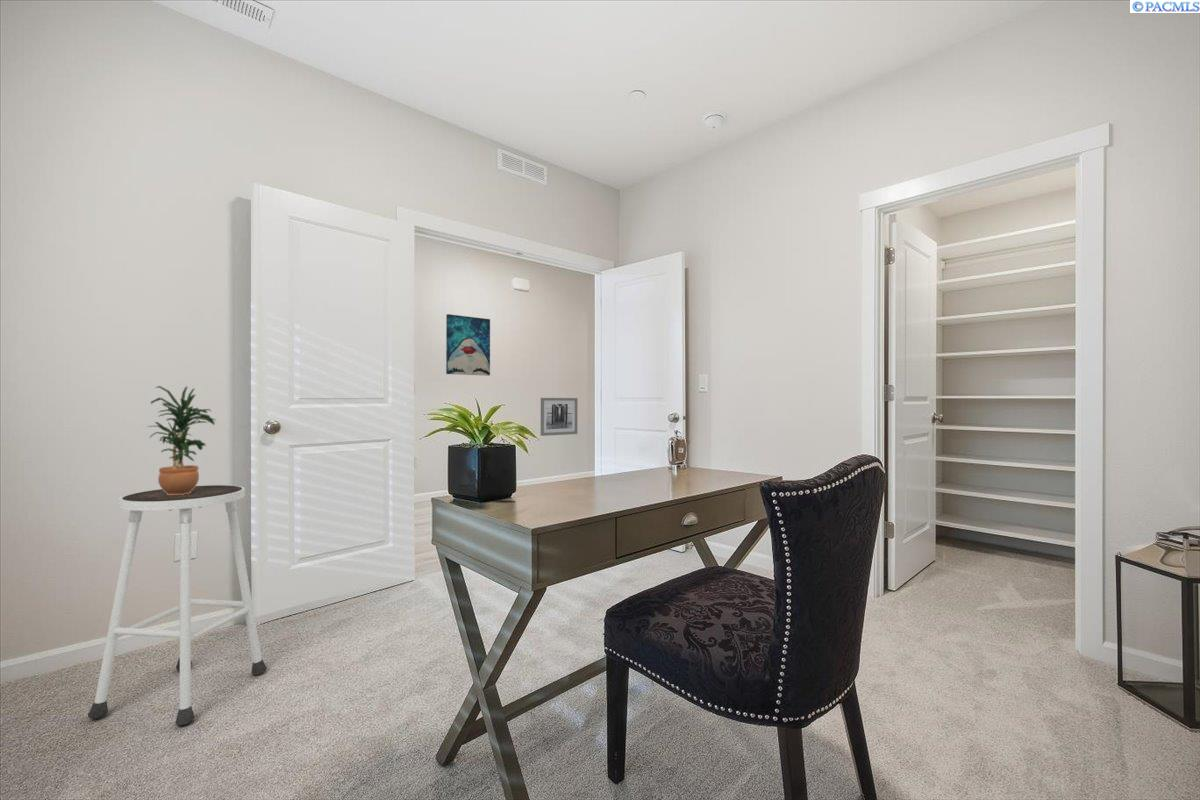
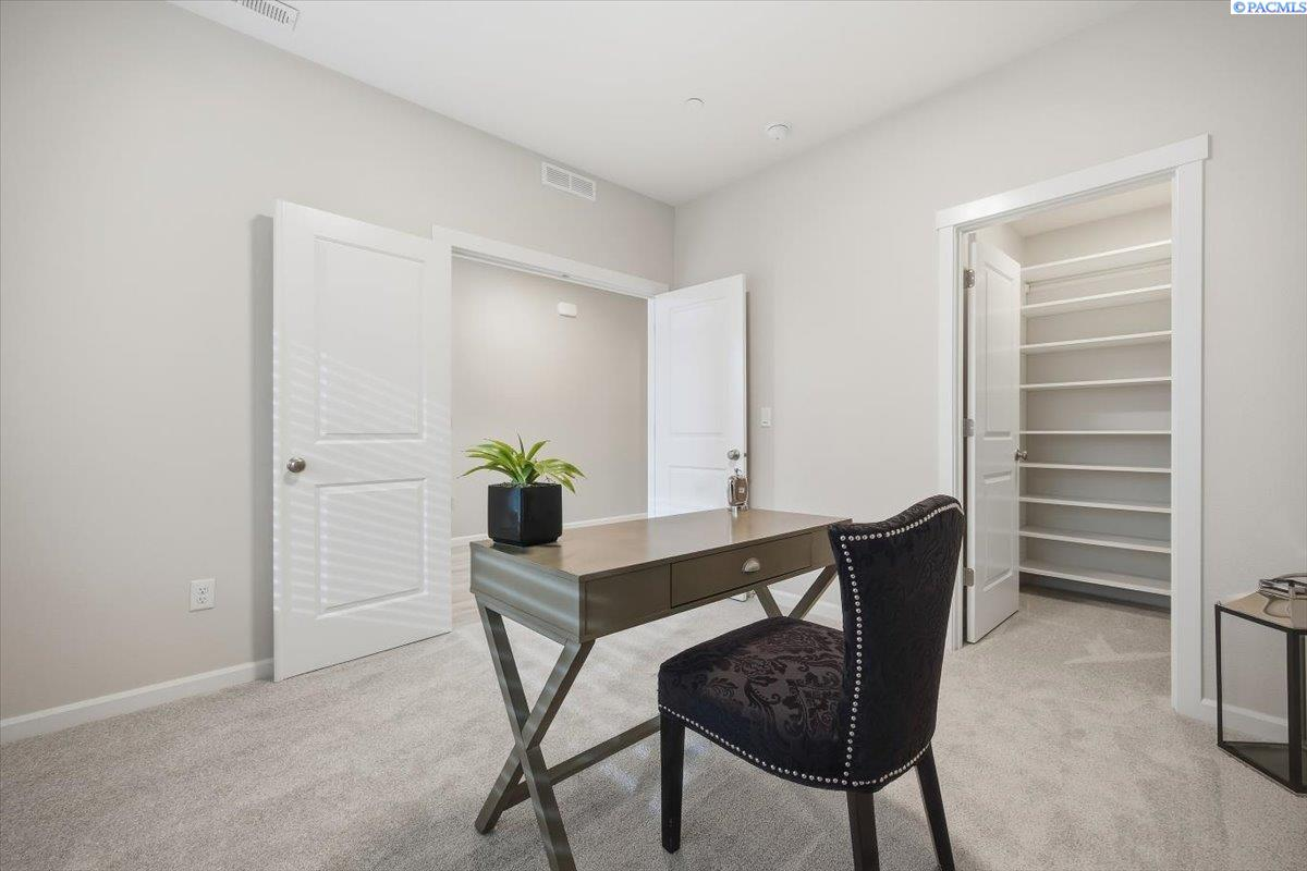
- stool [87,484,268,727]
- wall art [445,313,491,377]
- wall art [540,397,579,437]
- potted plant [147,385,218,495]
